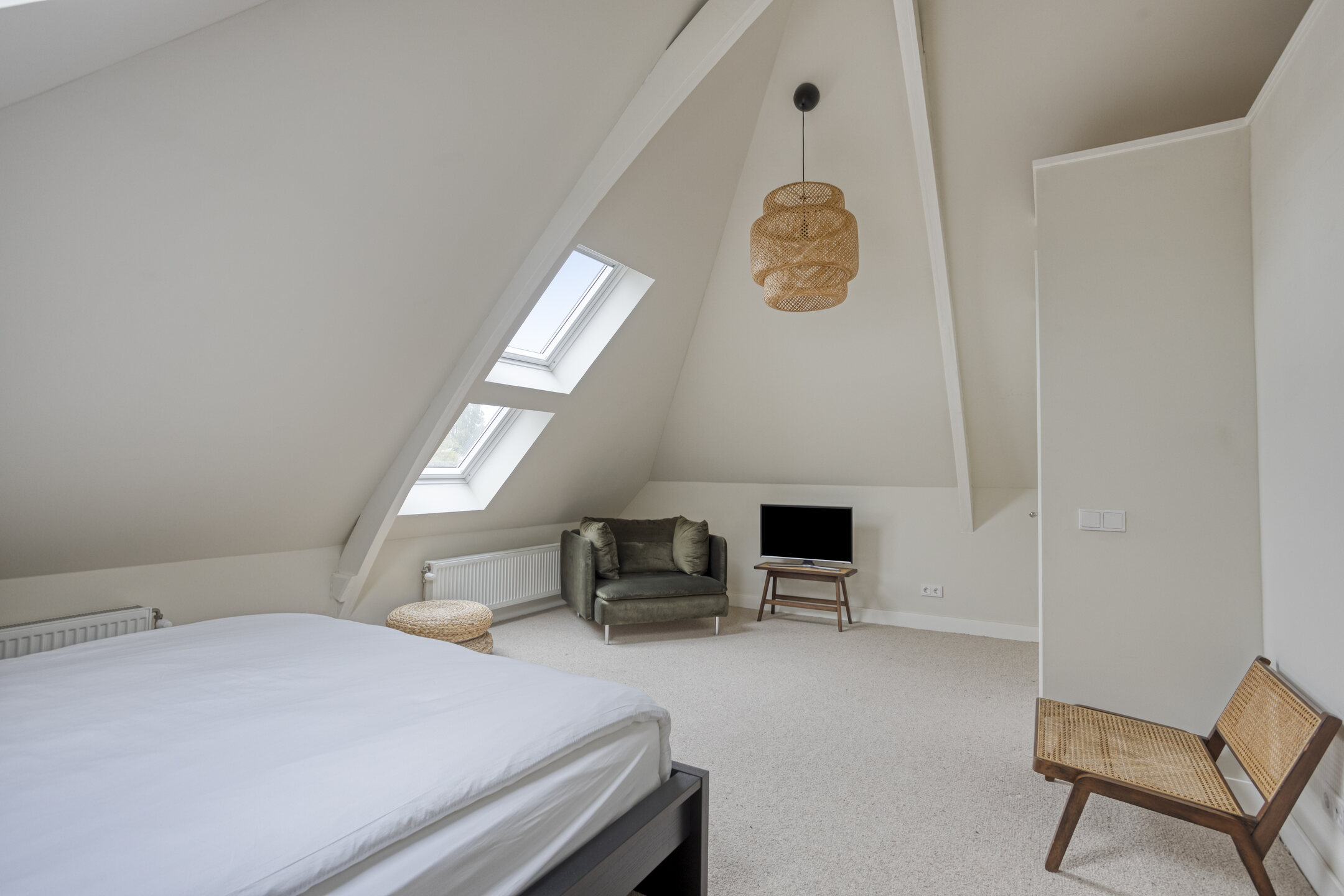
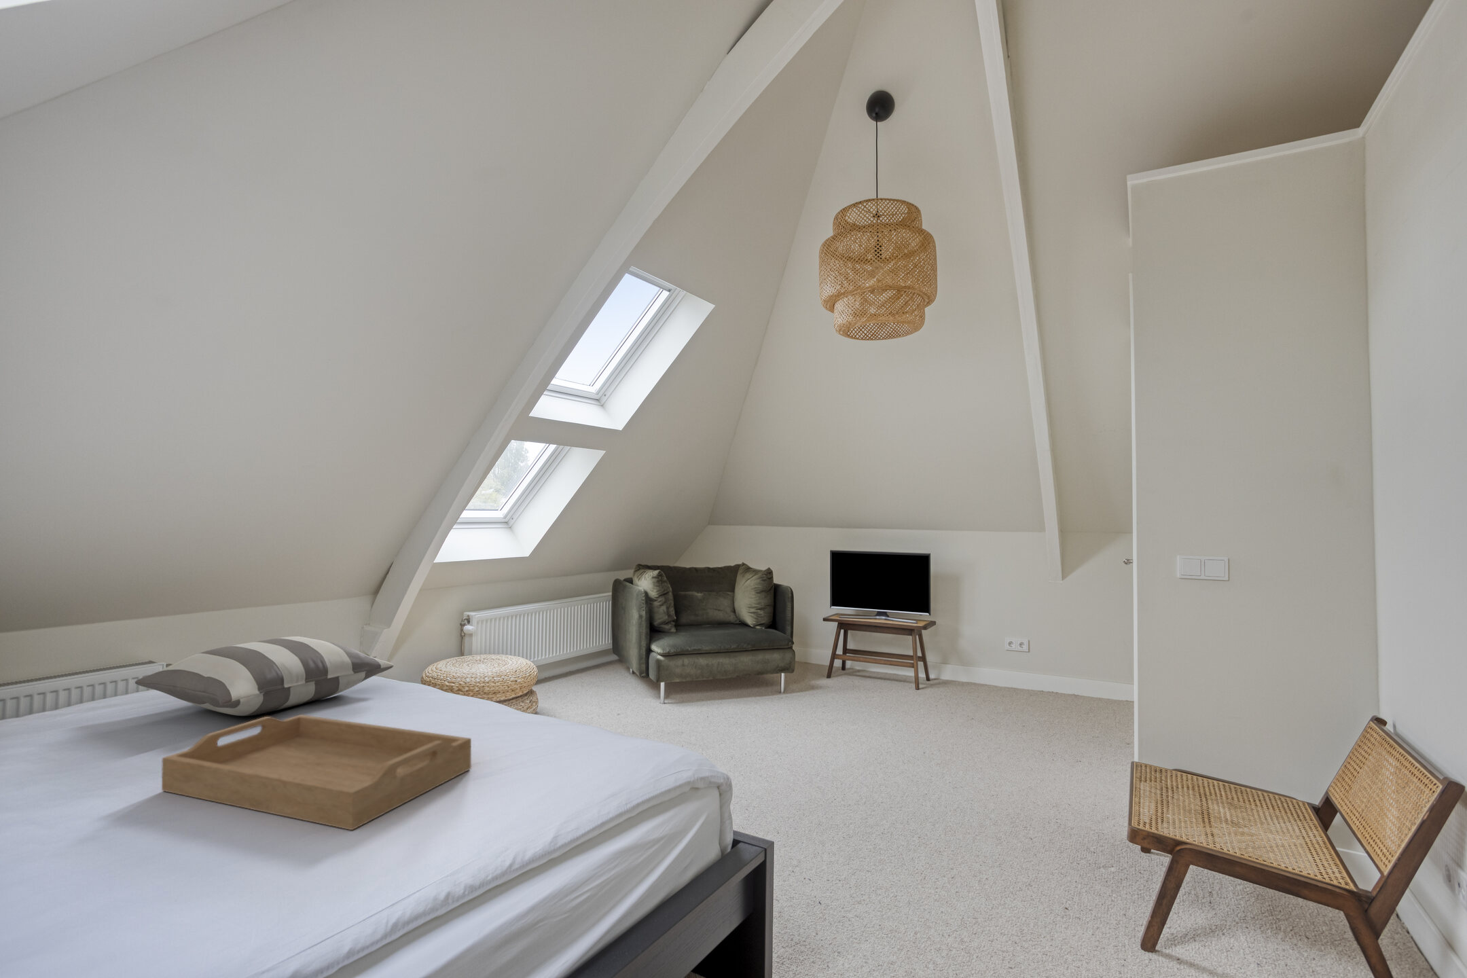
+ pillow [134,635,395,716]
+ serving tray [160,714,472,831]
